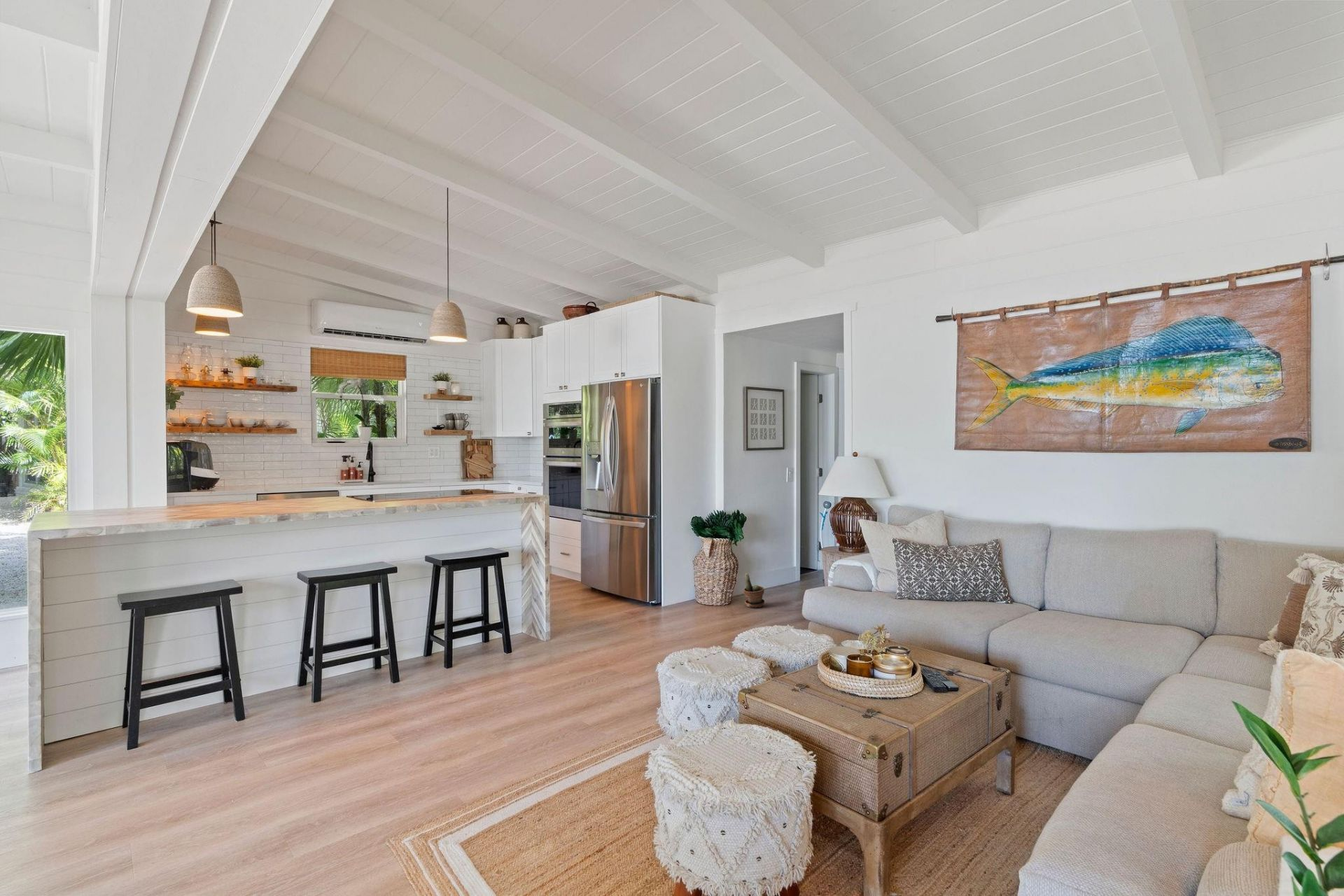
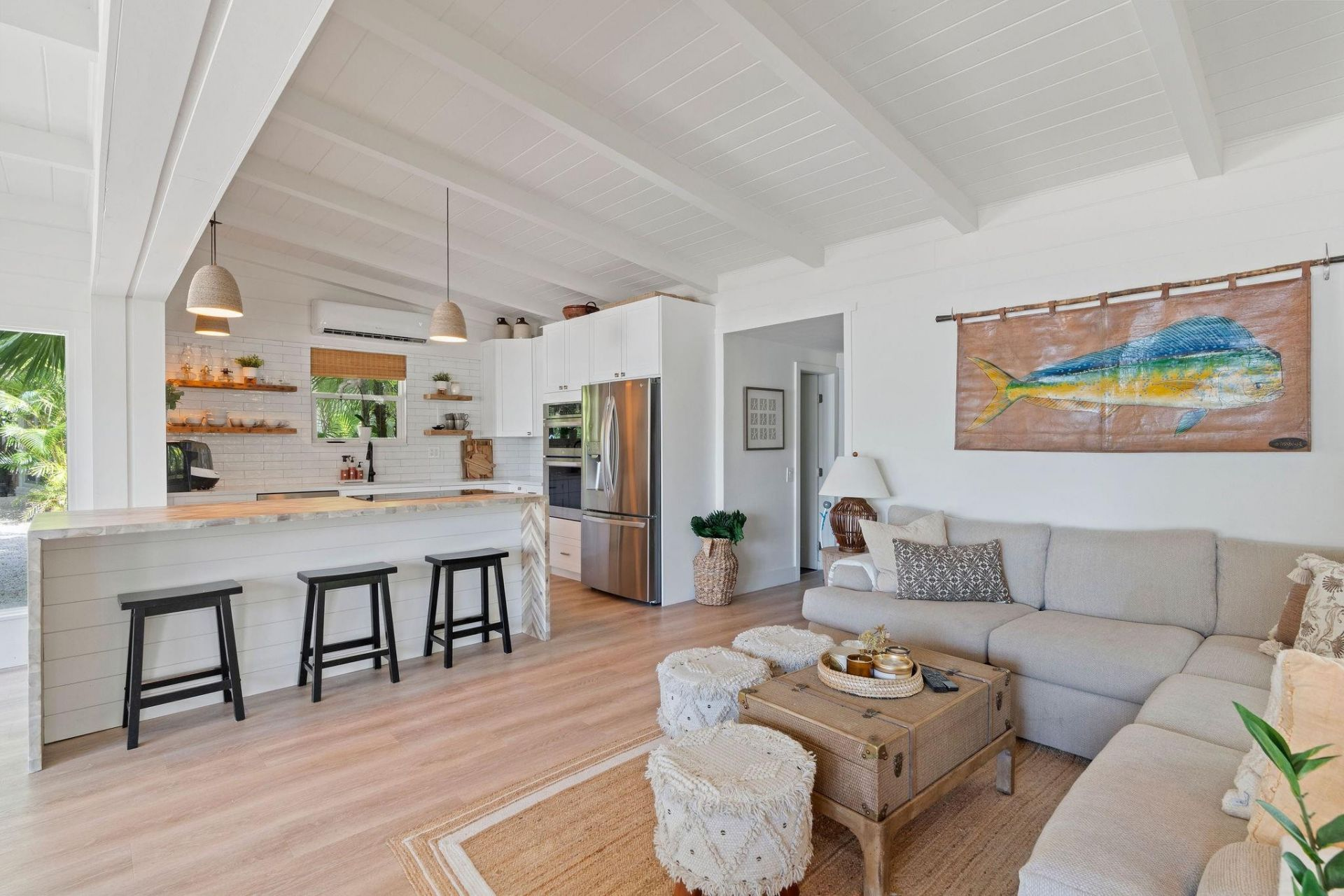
- potted plant [743,573,765,608]
